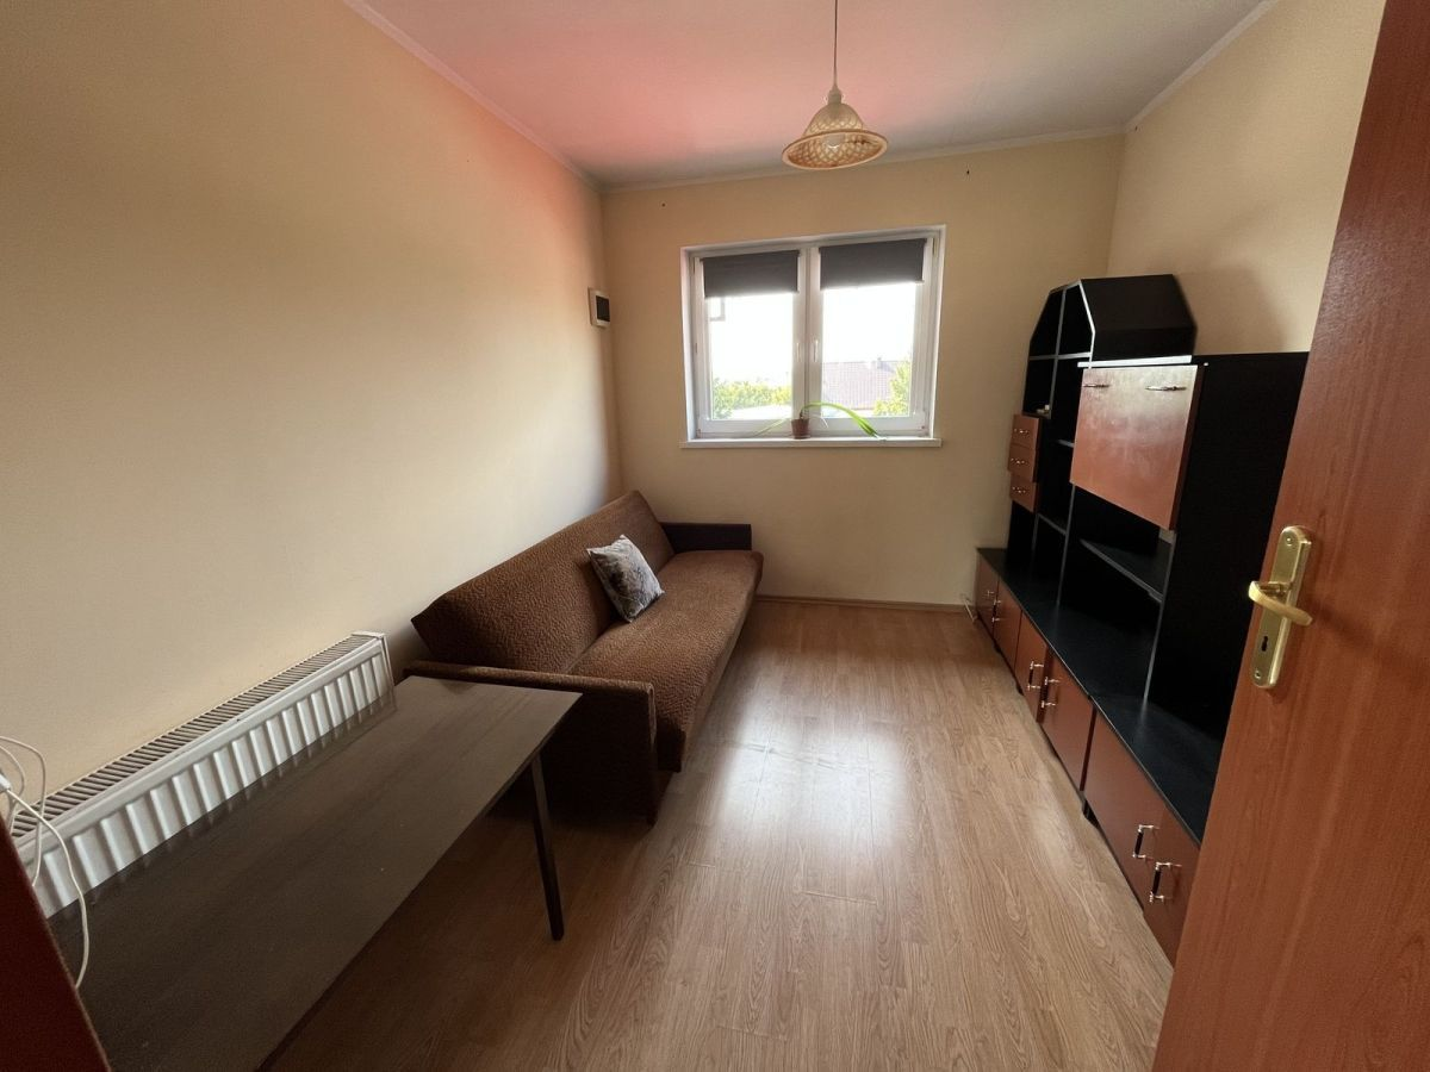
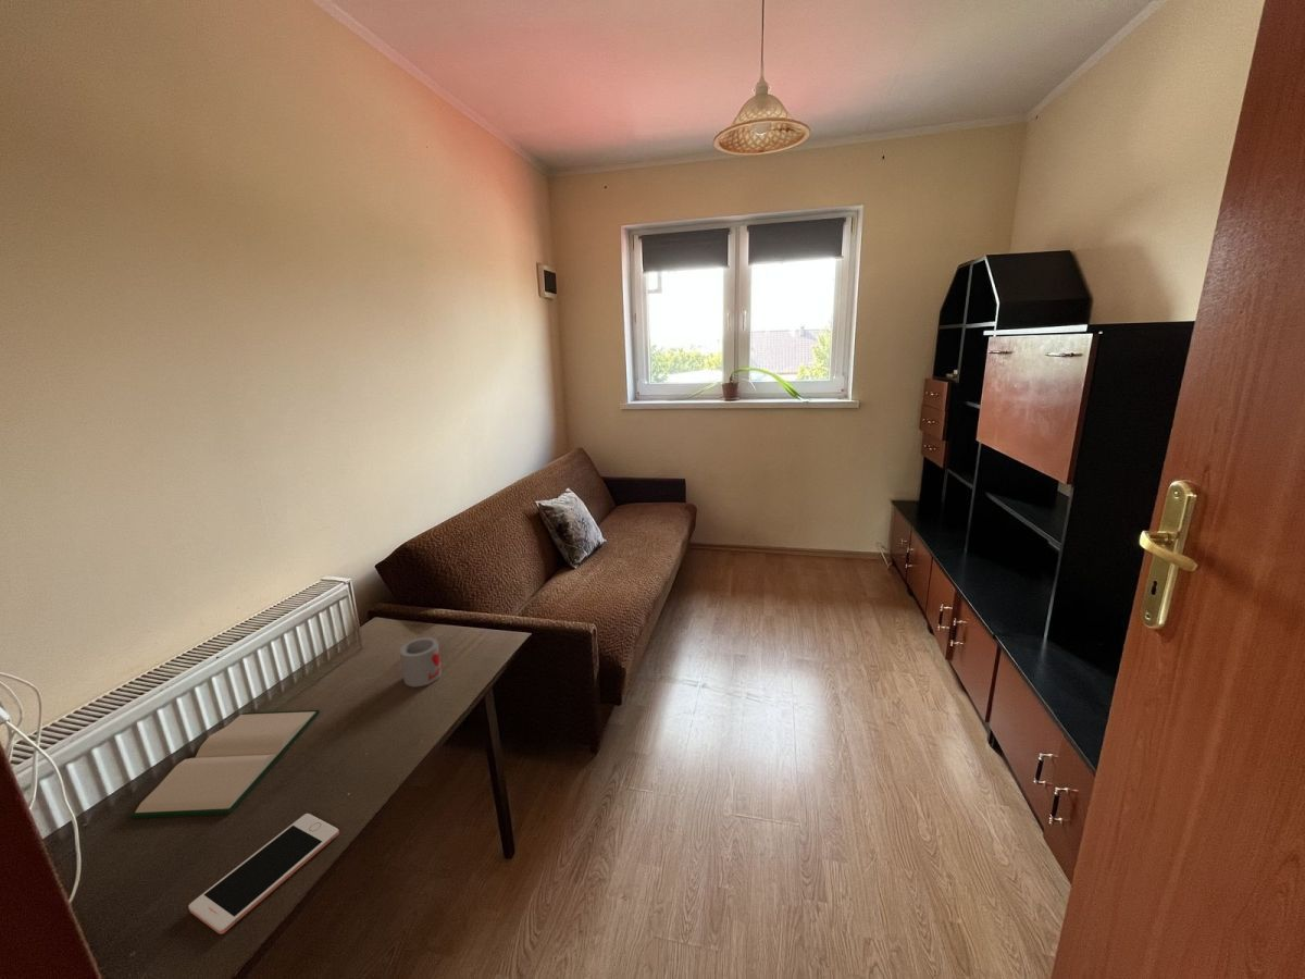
+ cell phone [187,813,340,935]
+ mug [398,636,443,687]
+ hardback book [129,709,321,820]
